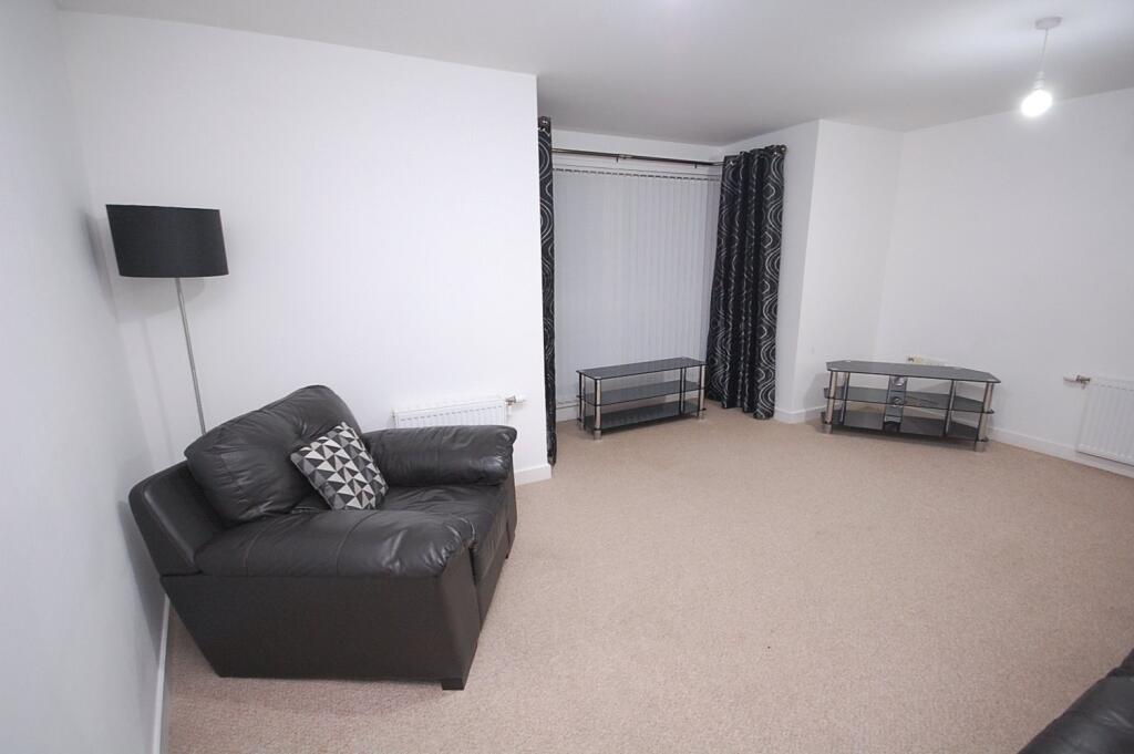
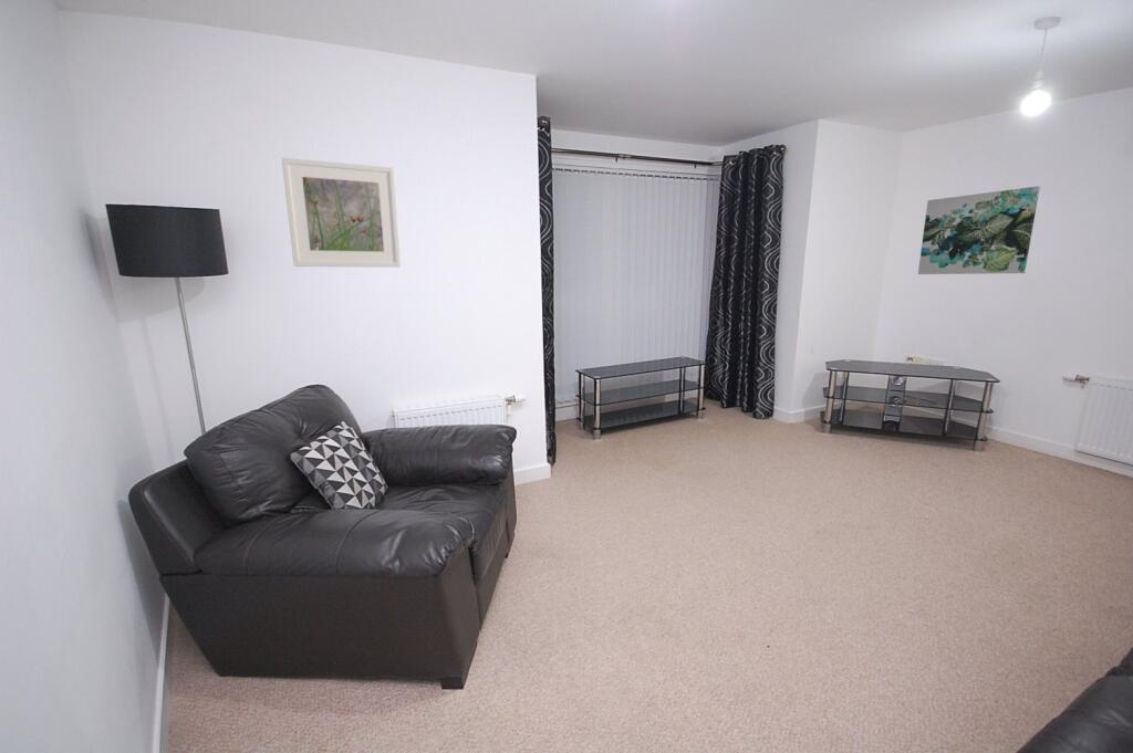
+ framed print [281,157,402,268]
+ wall art [917,186,1041,275]
